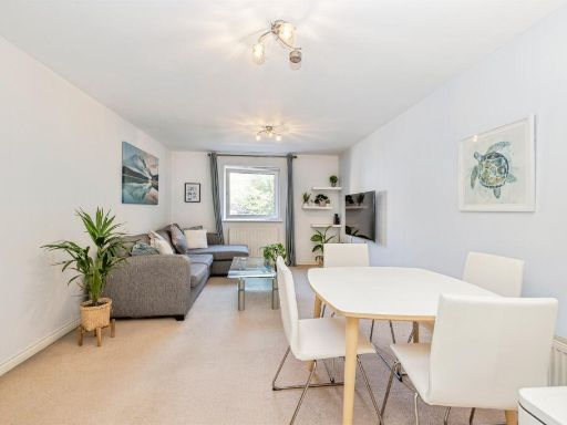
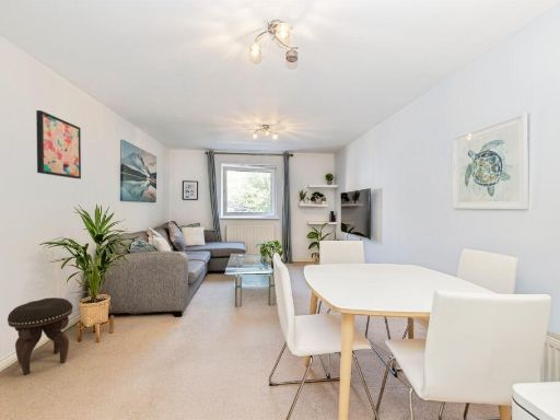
+ wall art [35,109,82,179]
+ footstool [7,296,73,376]
